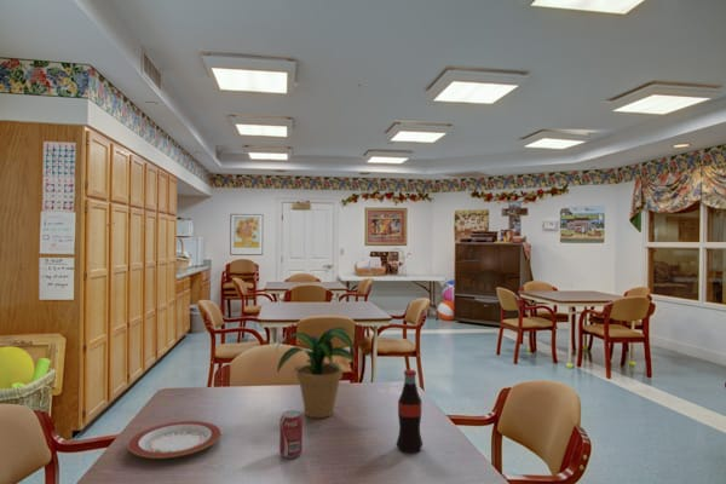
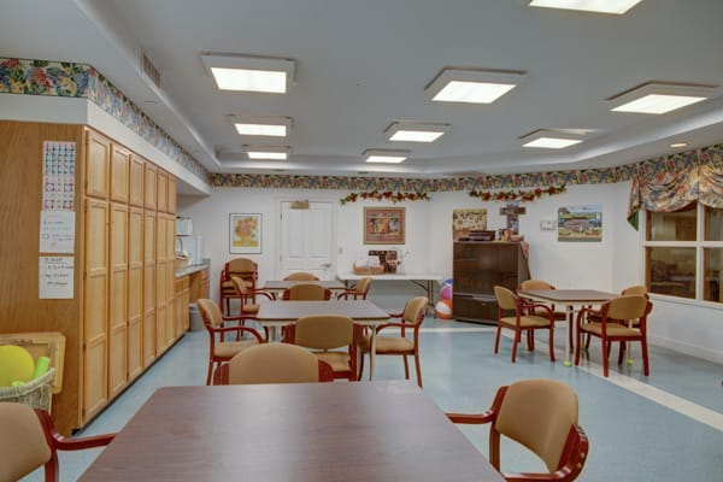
- beverage can [278,409,304,460]
- potted plant [275,327,358,419]
- plate [127,420,223,460]
- bottle [396,368,424,454]
